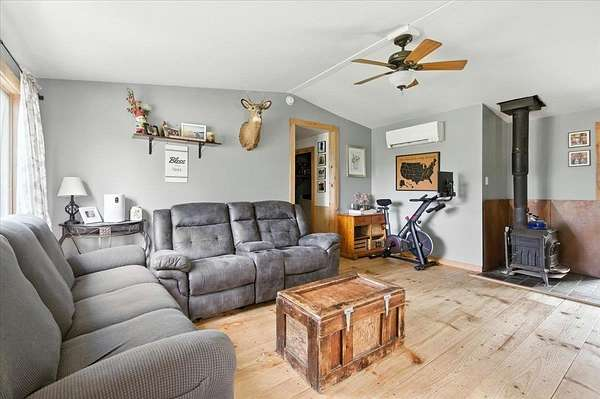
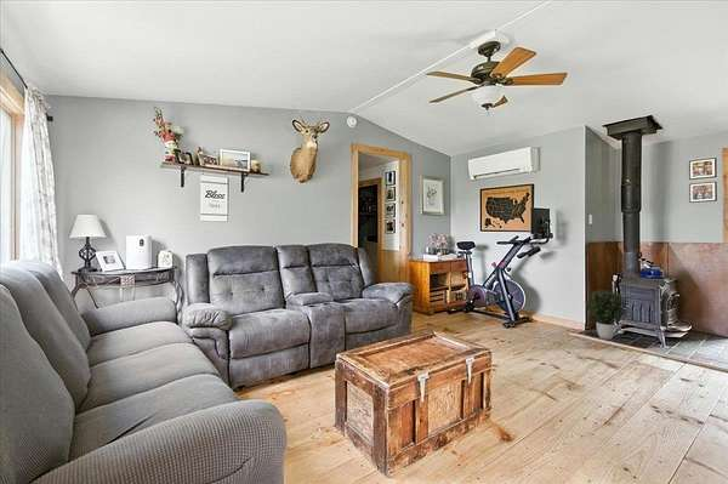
+ potted plant [585,289,629,341]
